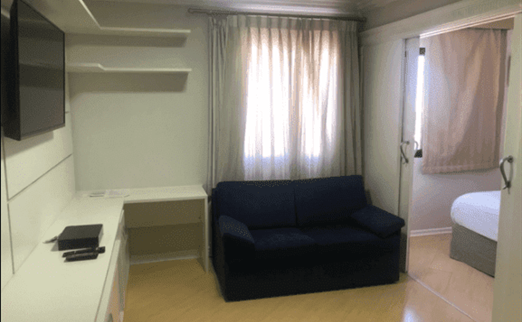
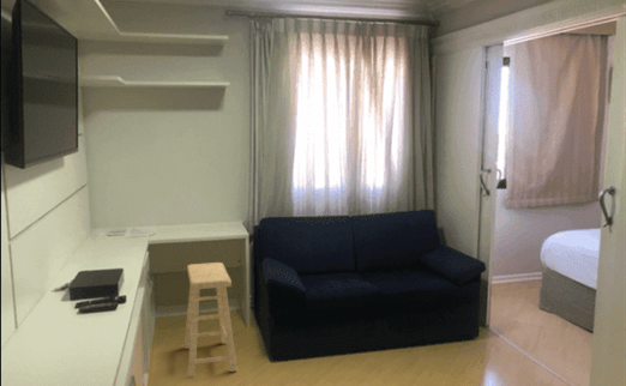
+ stool [183,261,239,379]
